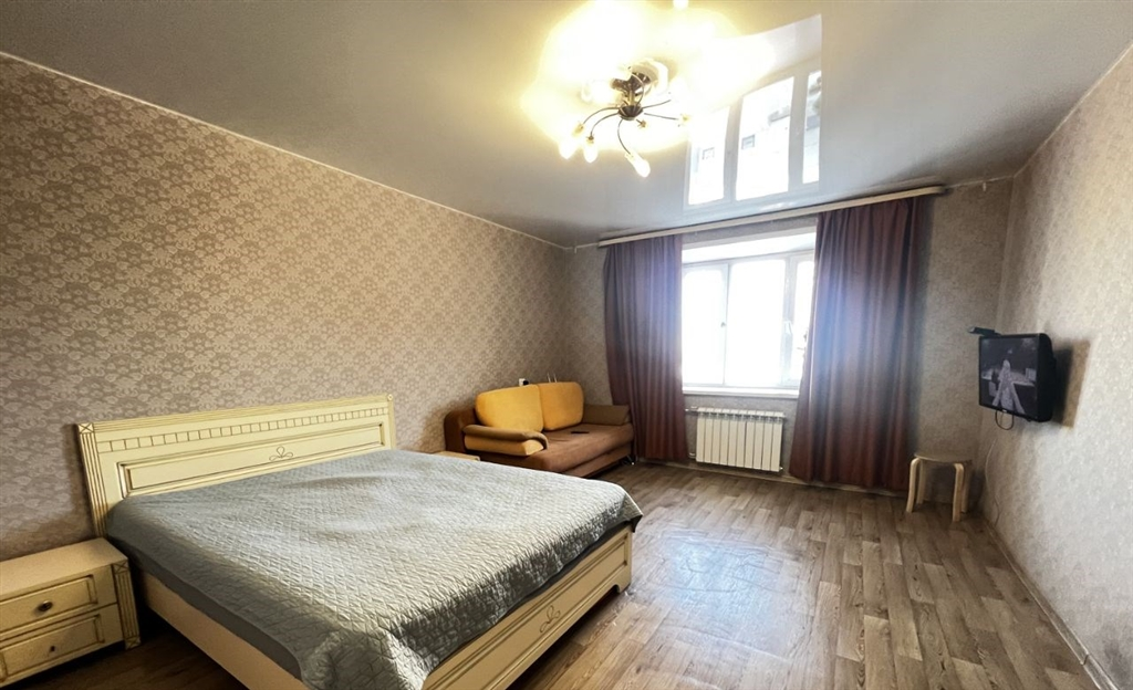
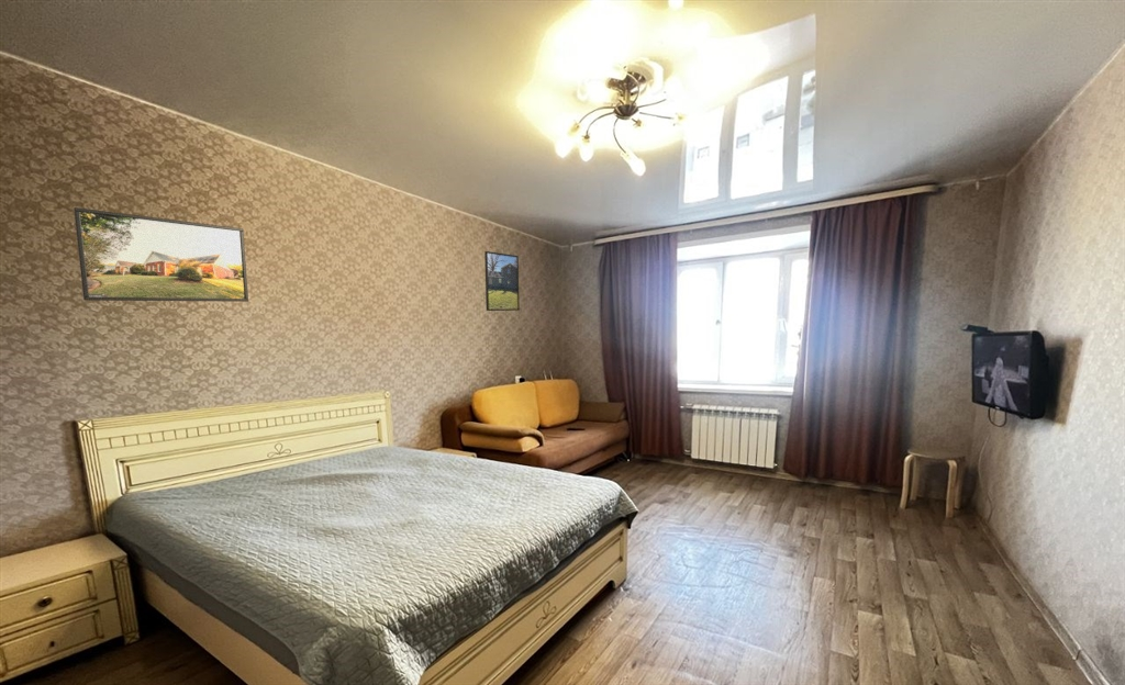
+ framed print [483,250,521,312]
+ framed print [73,206,249,303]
